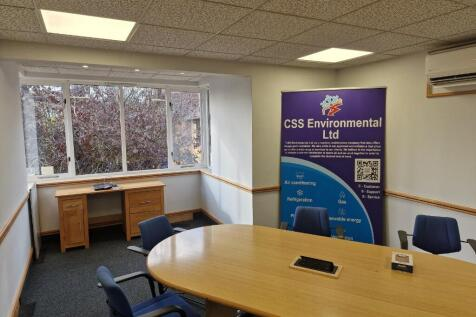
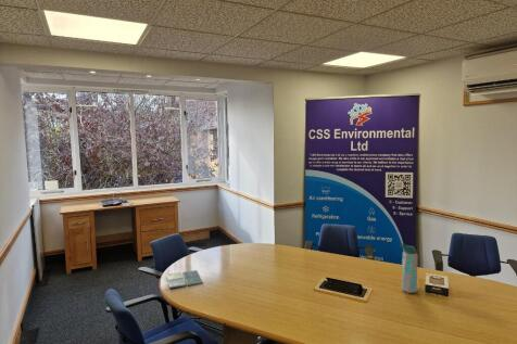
+ drink coaster [165,269,204,290]
+ water bottle [399,242,419,294]
